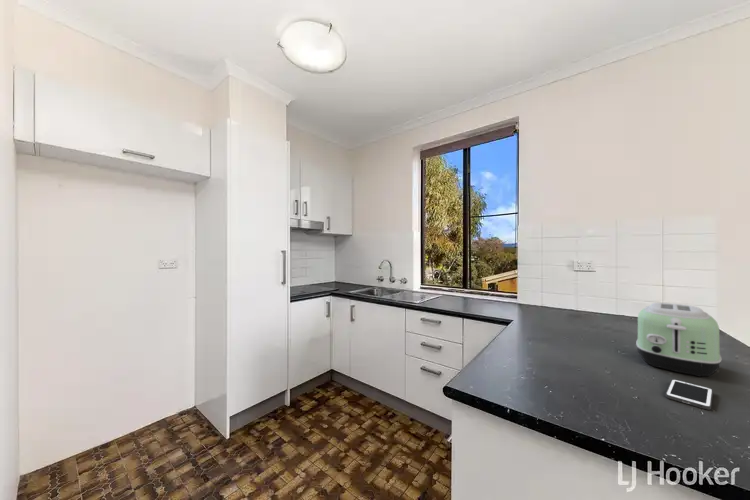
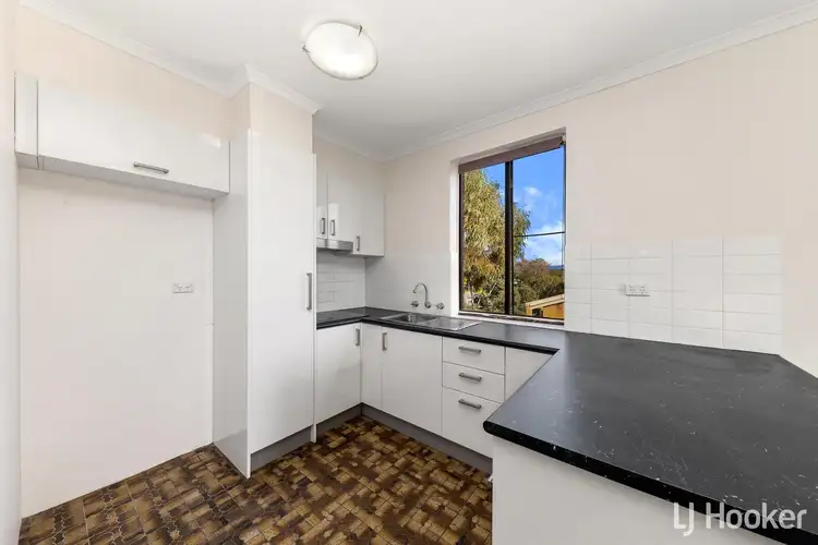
- cell phone [665,378,714,411]
- toaster [635,302,722,378]
